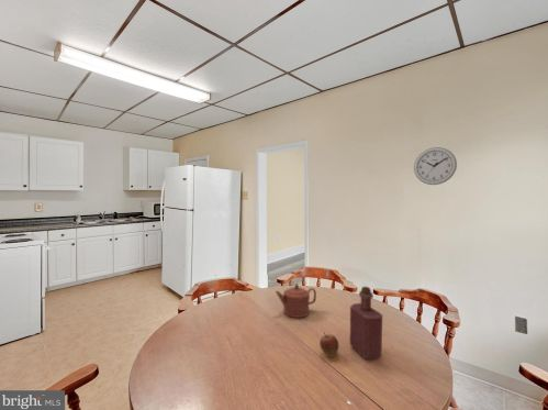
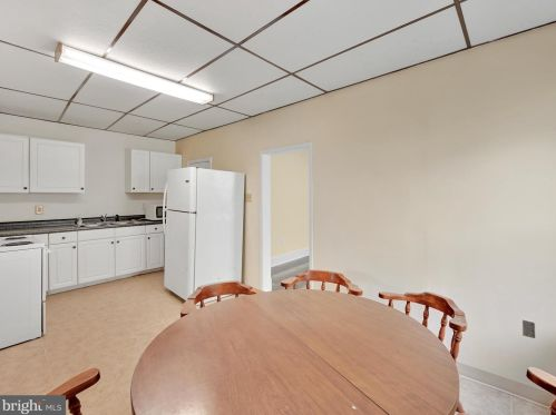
- teapot [275,282,317,319]
- bottle [349,286,383,361]
- wall clock [413,146,458,186]
- fruit [318,332,339,358]
